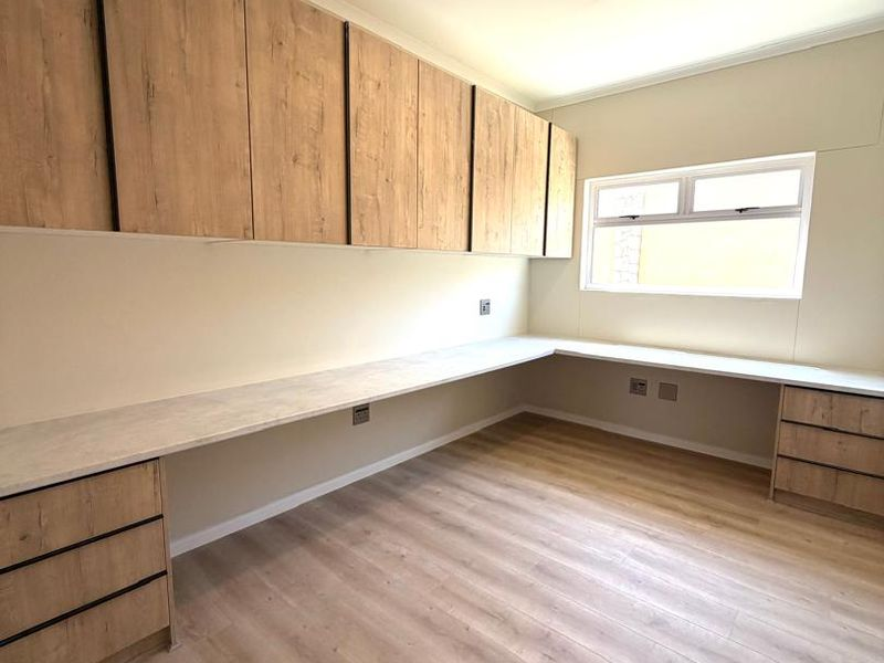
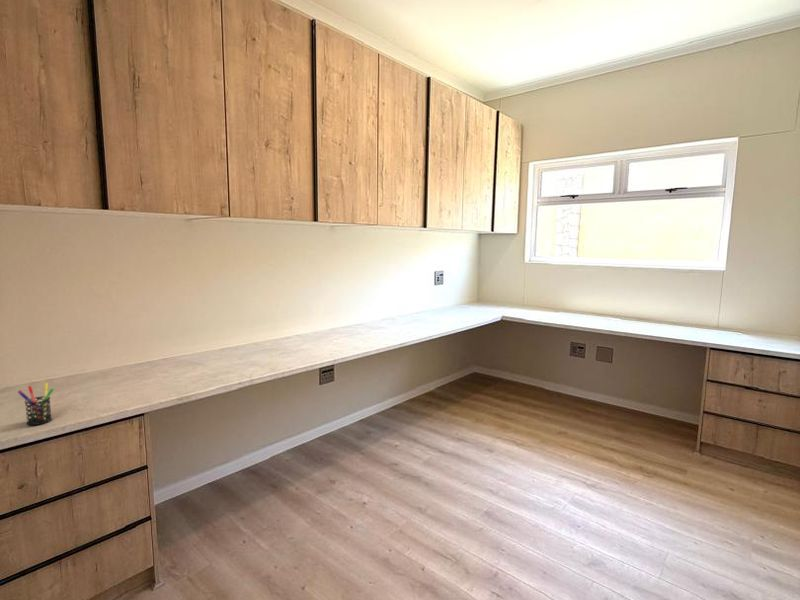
+ pen holder [17,382,55,426]
